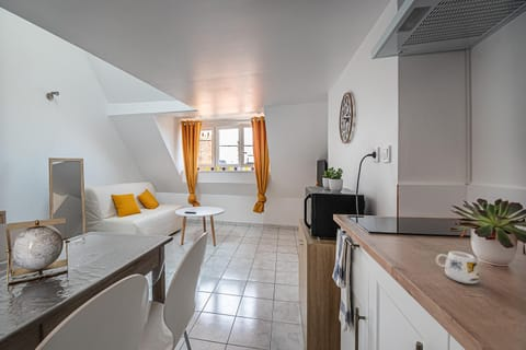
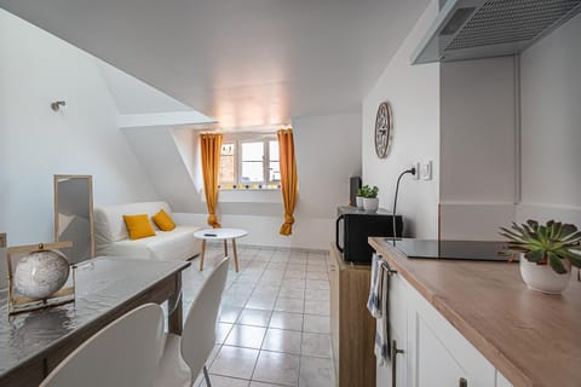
- mug [435,250,480,284]
